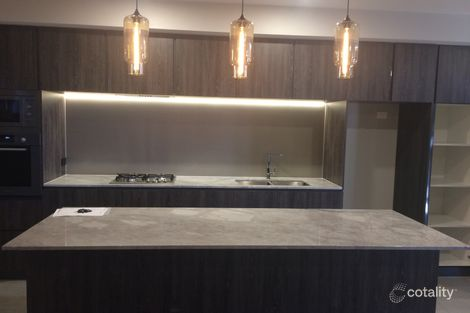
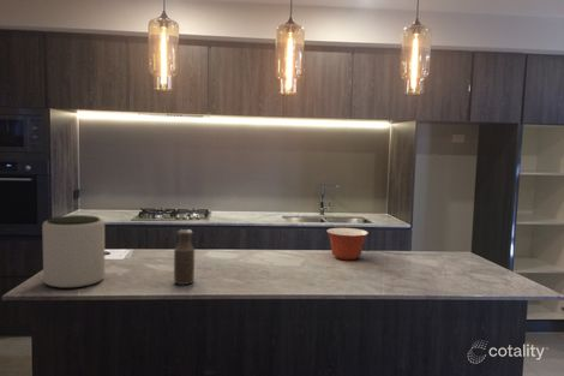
+ plant pot [41,214,106,290]
+ mixing bowl [325,227,370,262]
+ bottle [173,228,196,286]
